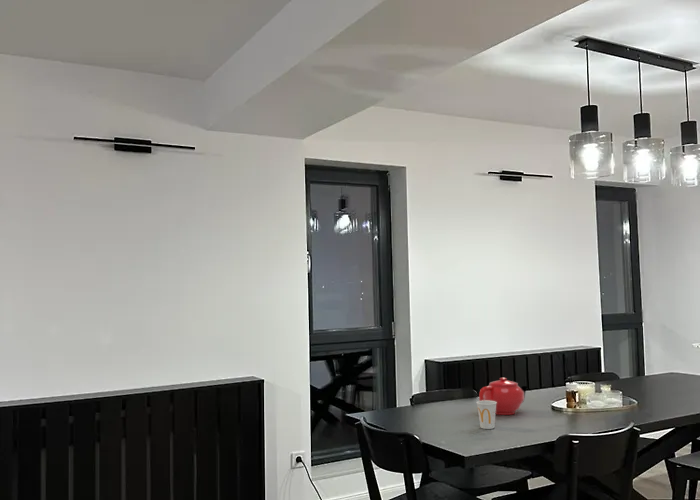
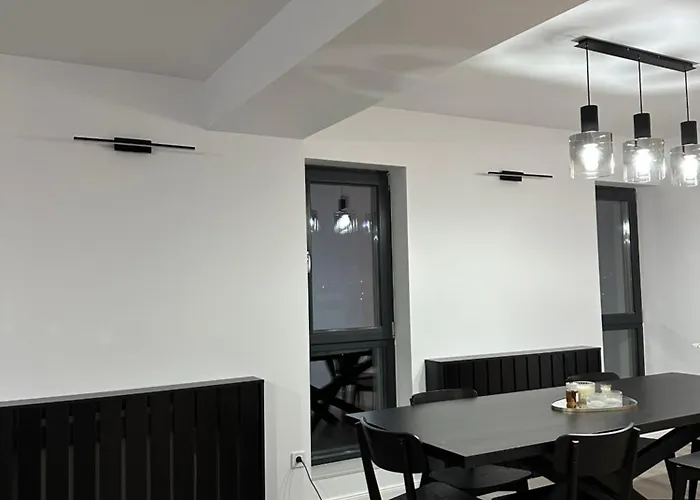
- cup [476,400,497,430]
- teapot [478,377,528,416]
